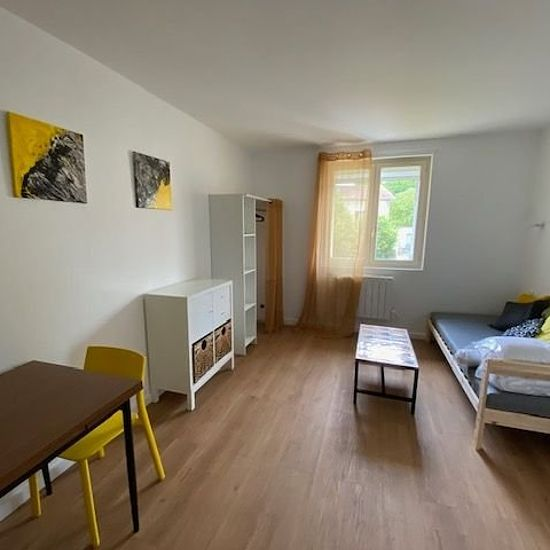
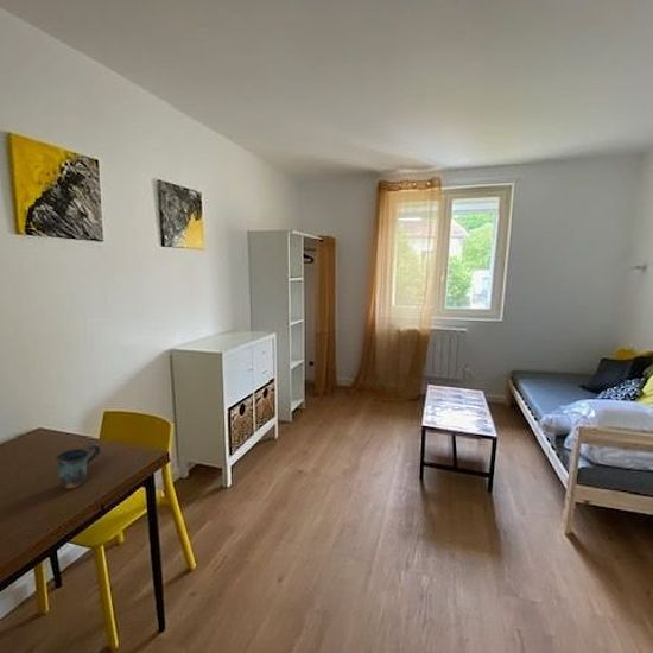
+ mug [55,444,101,489]
